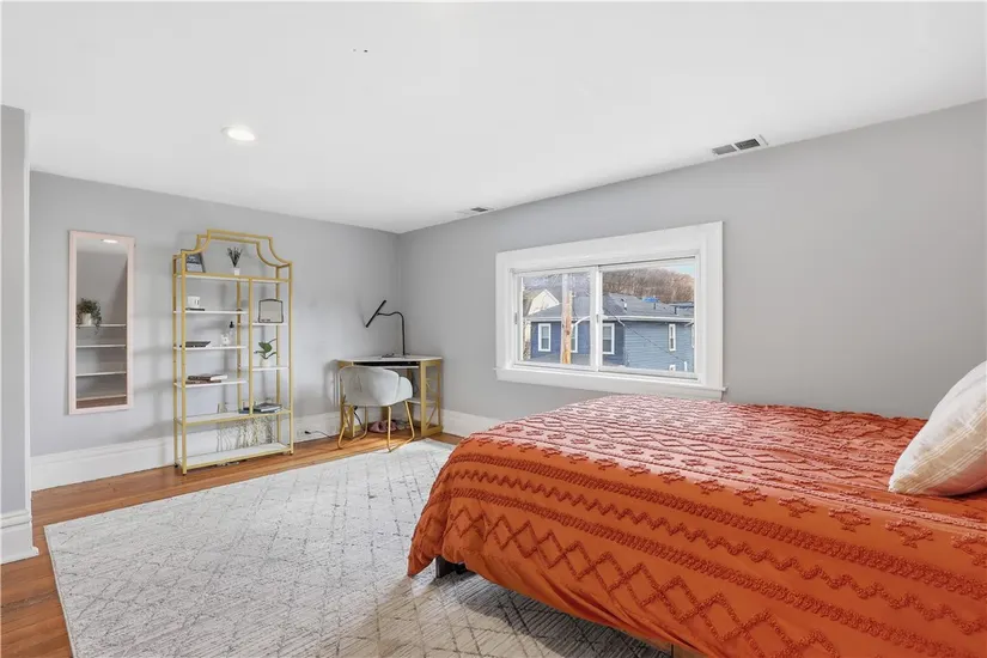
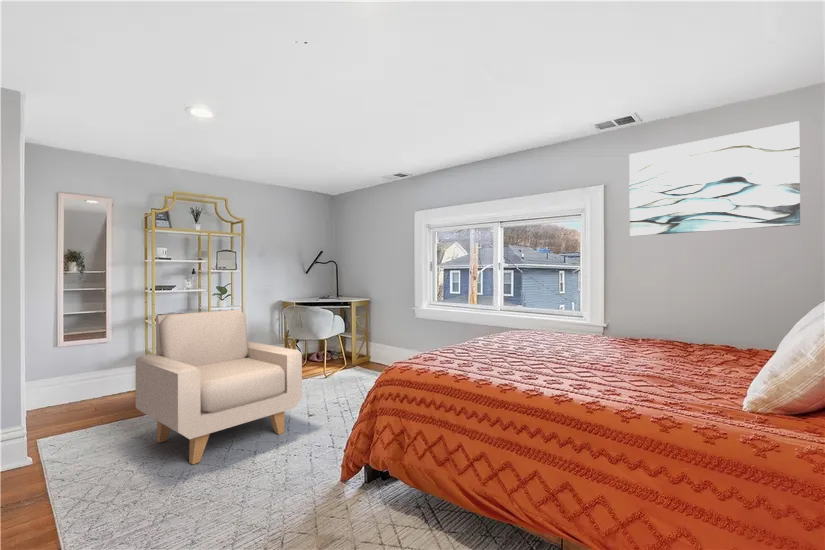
+ armchair [135,309,303,465]
+ wall art [628,120,801,237]
